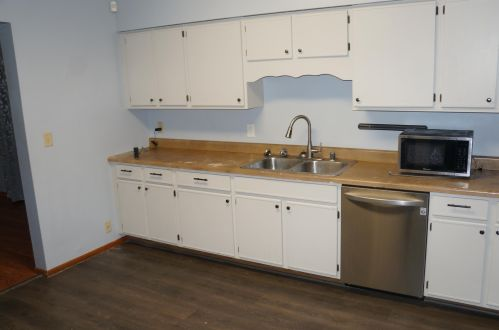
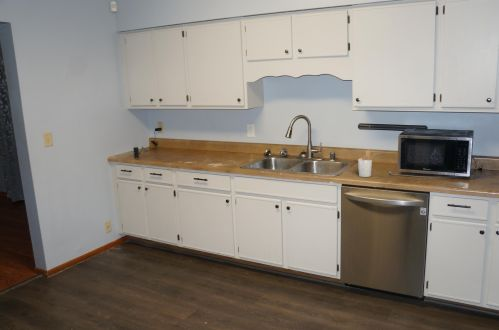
+ utensil holder [357,149,380,178]
